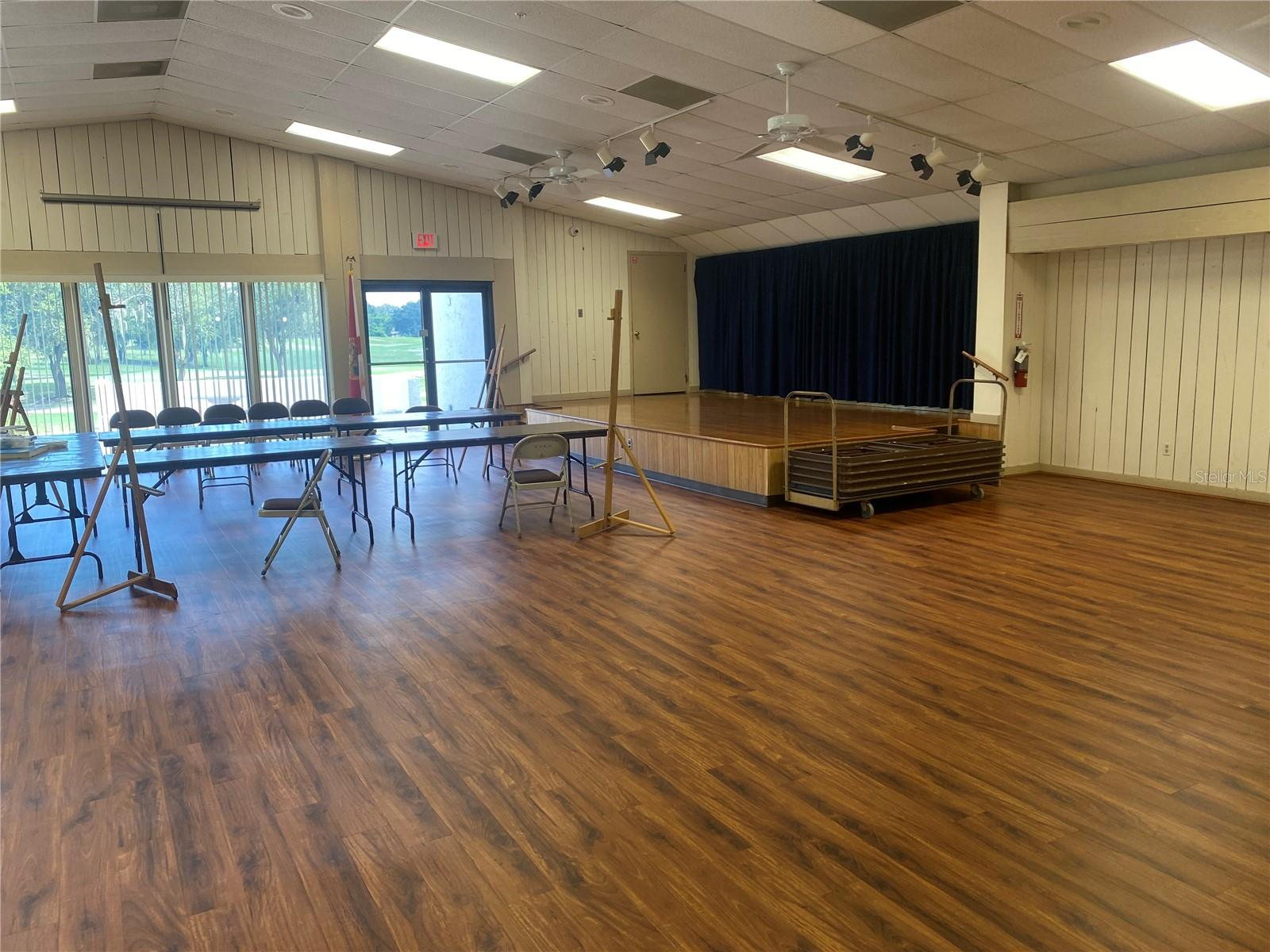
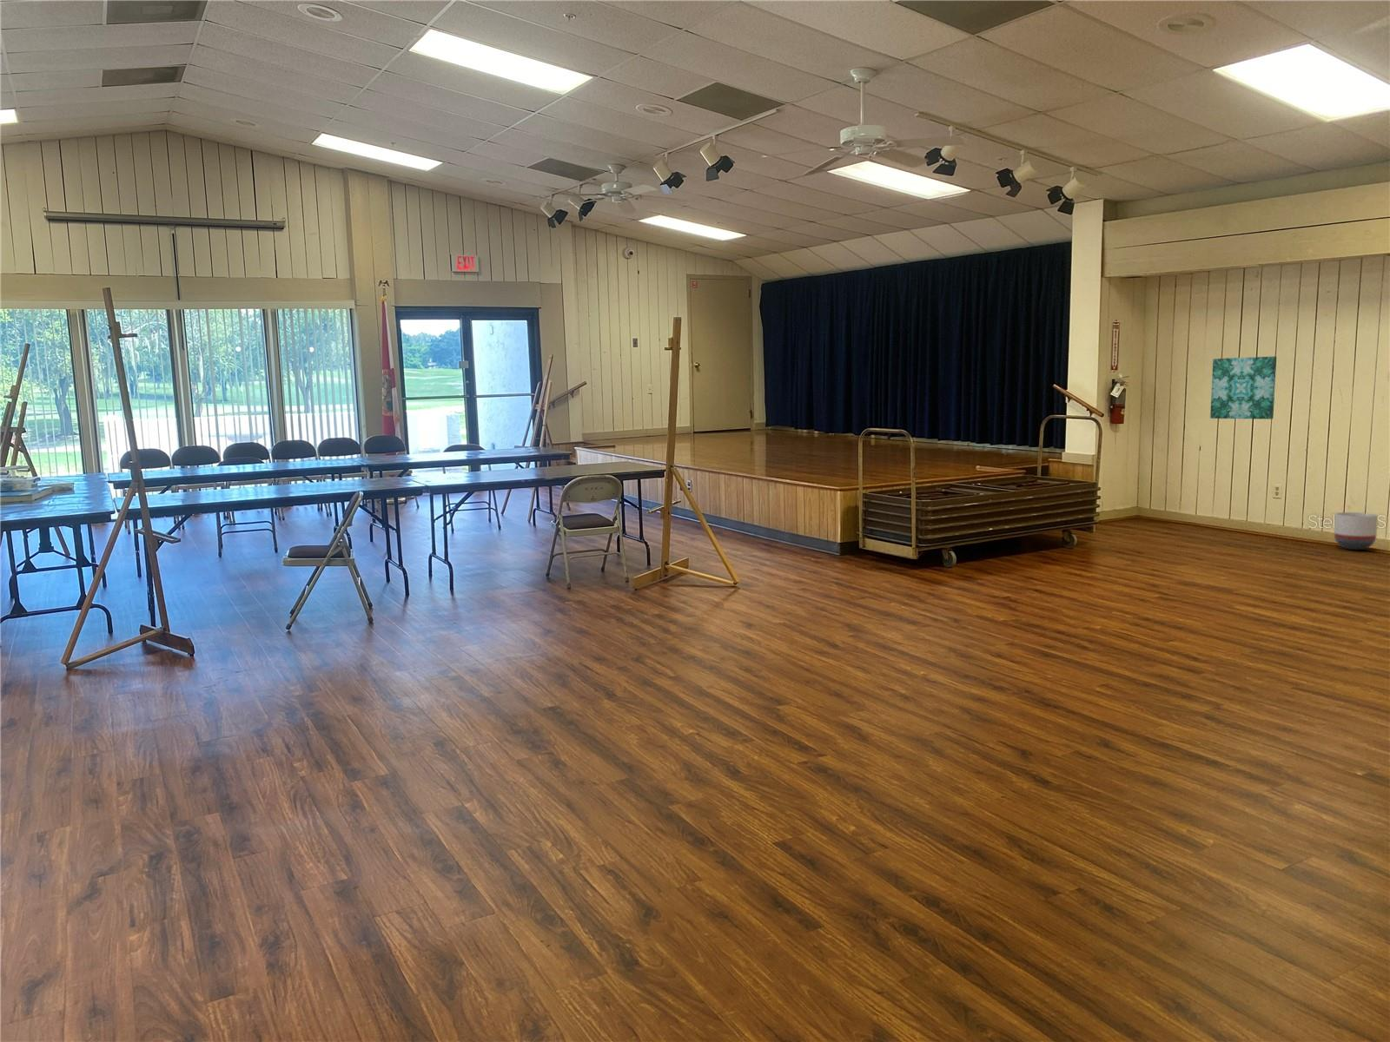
+ wall art [1209,356,1278,420]
+ planter [1333,511,1379,551]
